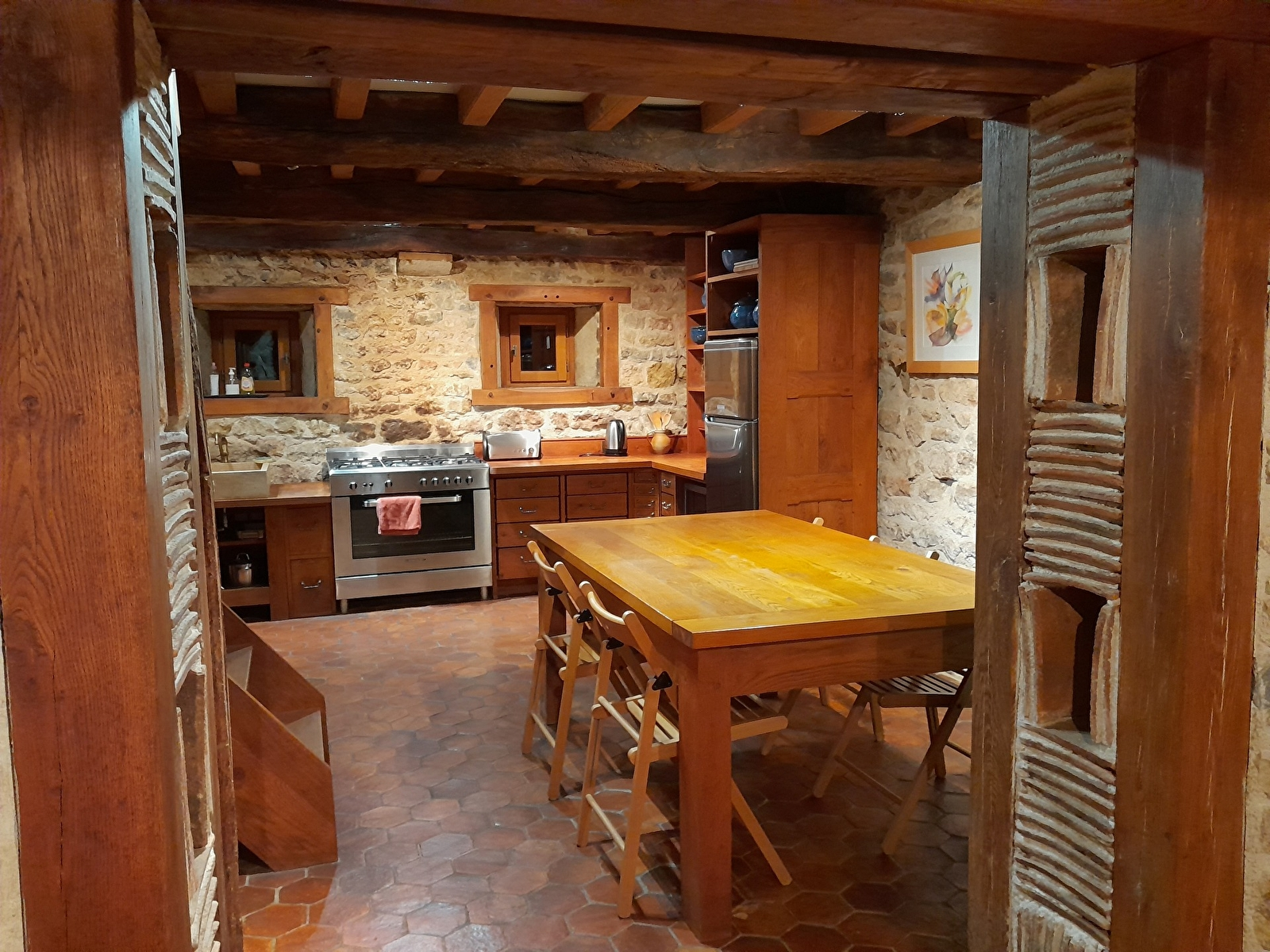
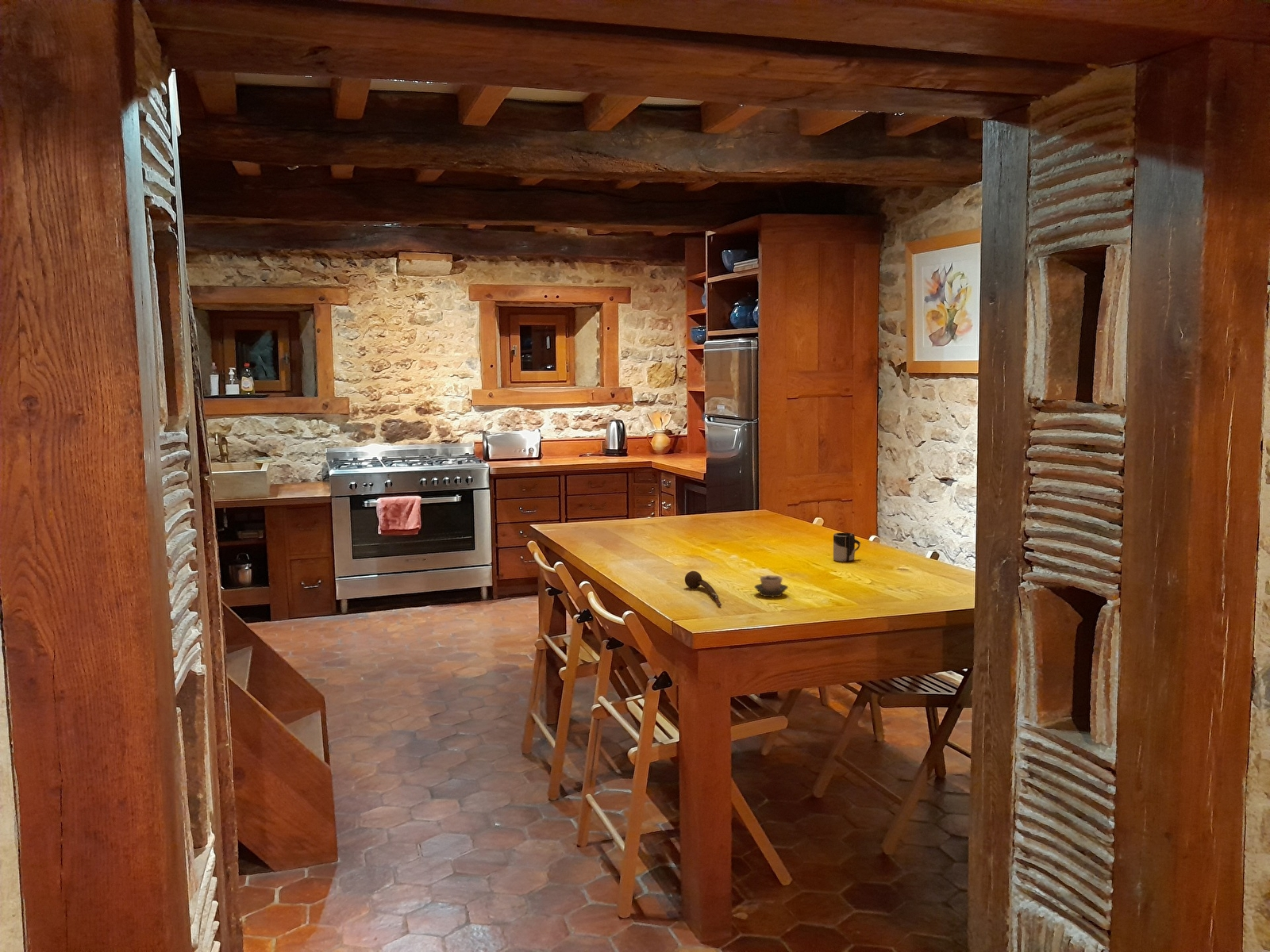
+ cup [833,532,861,562]
+ spoon [684,570,722,607]
+ cup [753,574,789,597]
